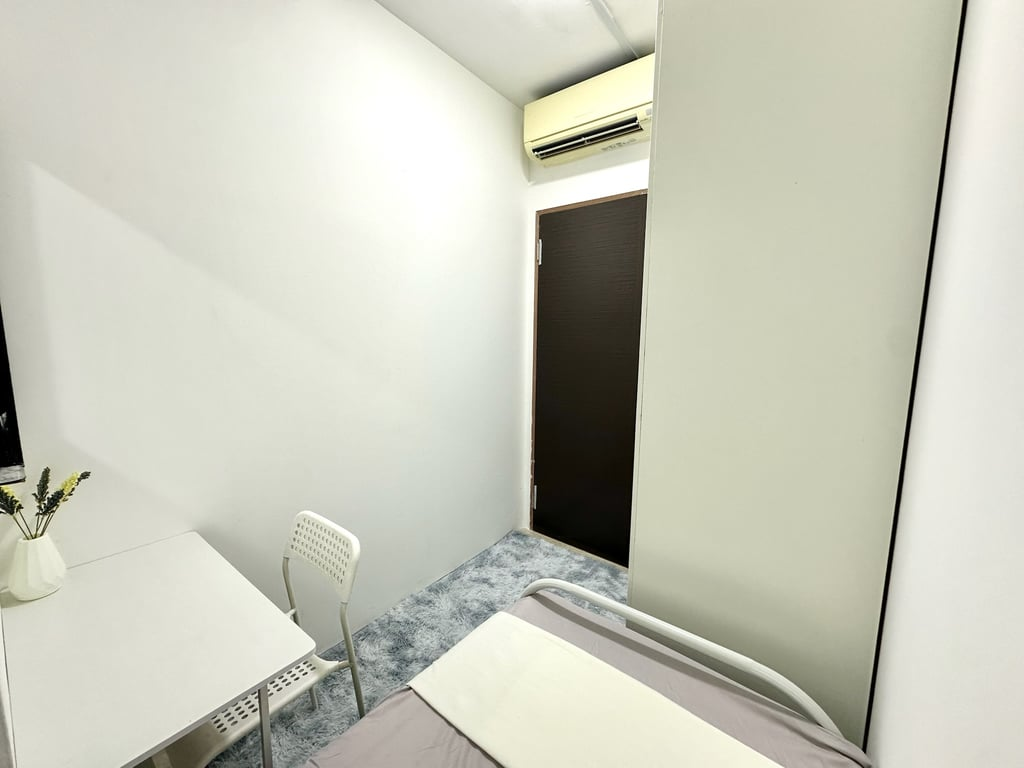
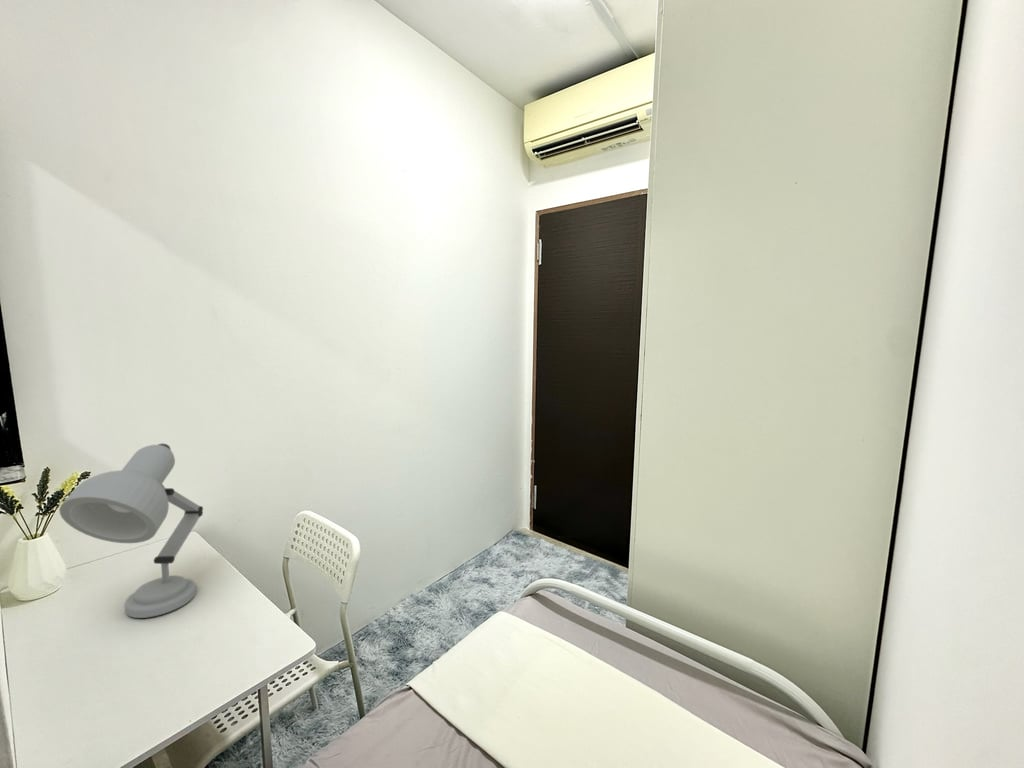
+ desk lamp [58,443,204,619]
